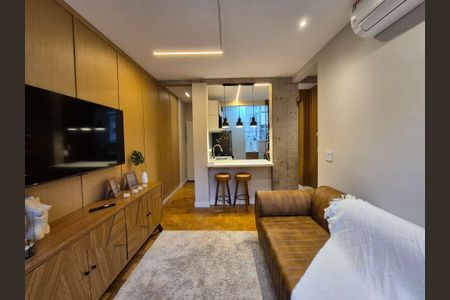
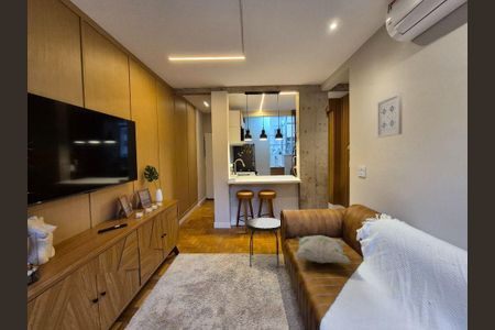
+ side table [244,217,282,268]
+ wall art [376,91,404,139]
+ decorative pillow [294,234,352,264]
